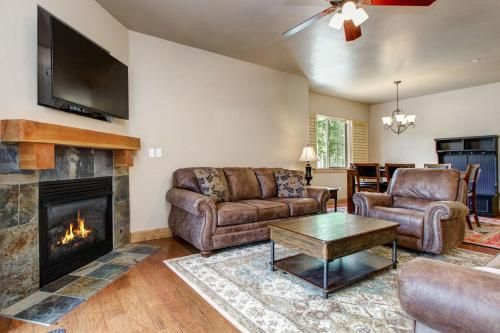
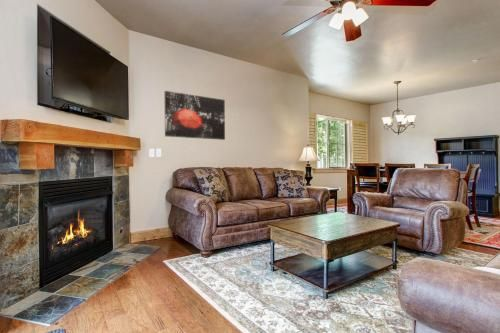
+ wall art [164,90,226,141]
